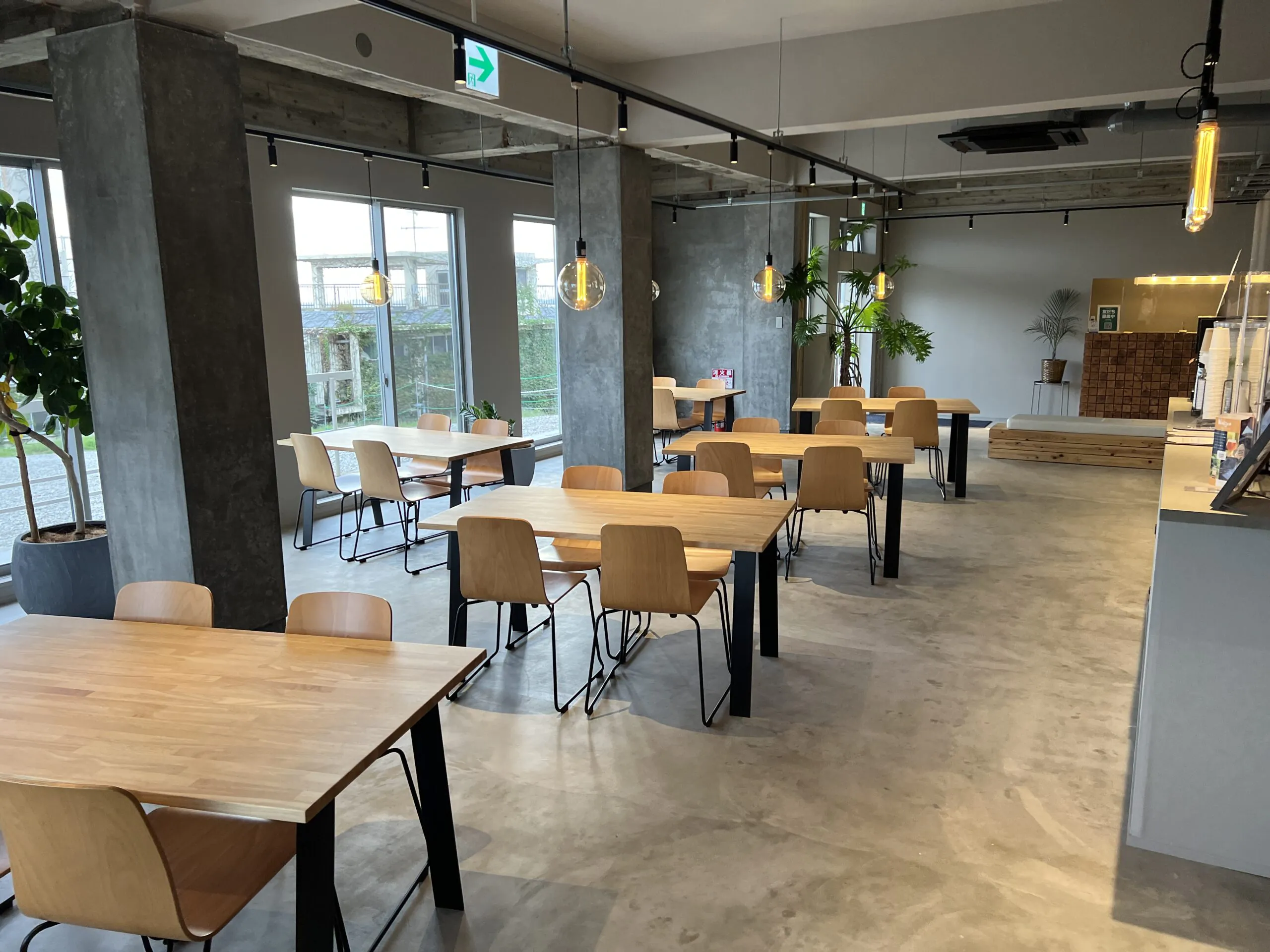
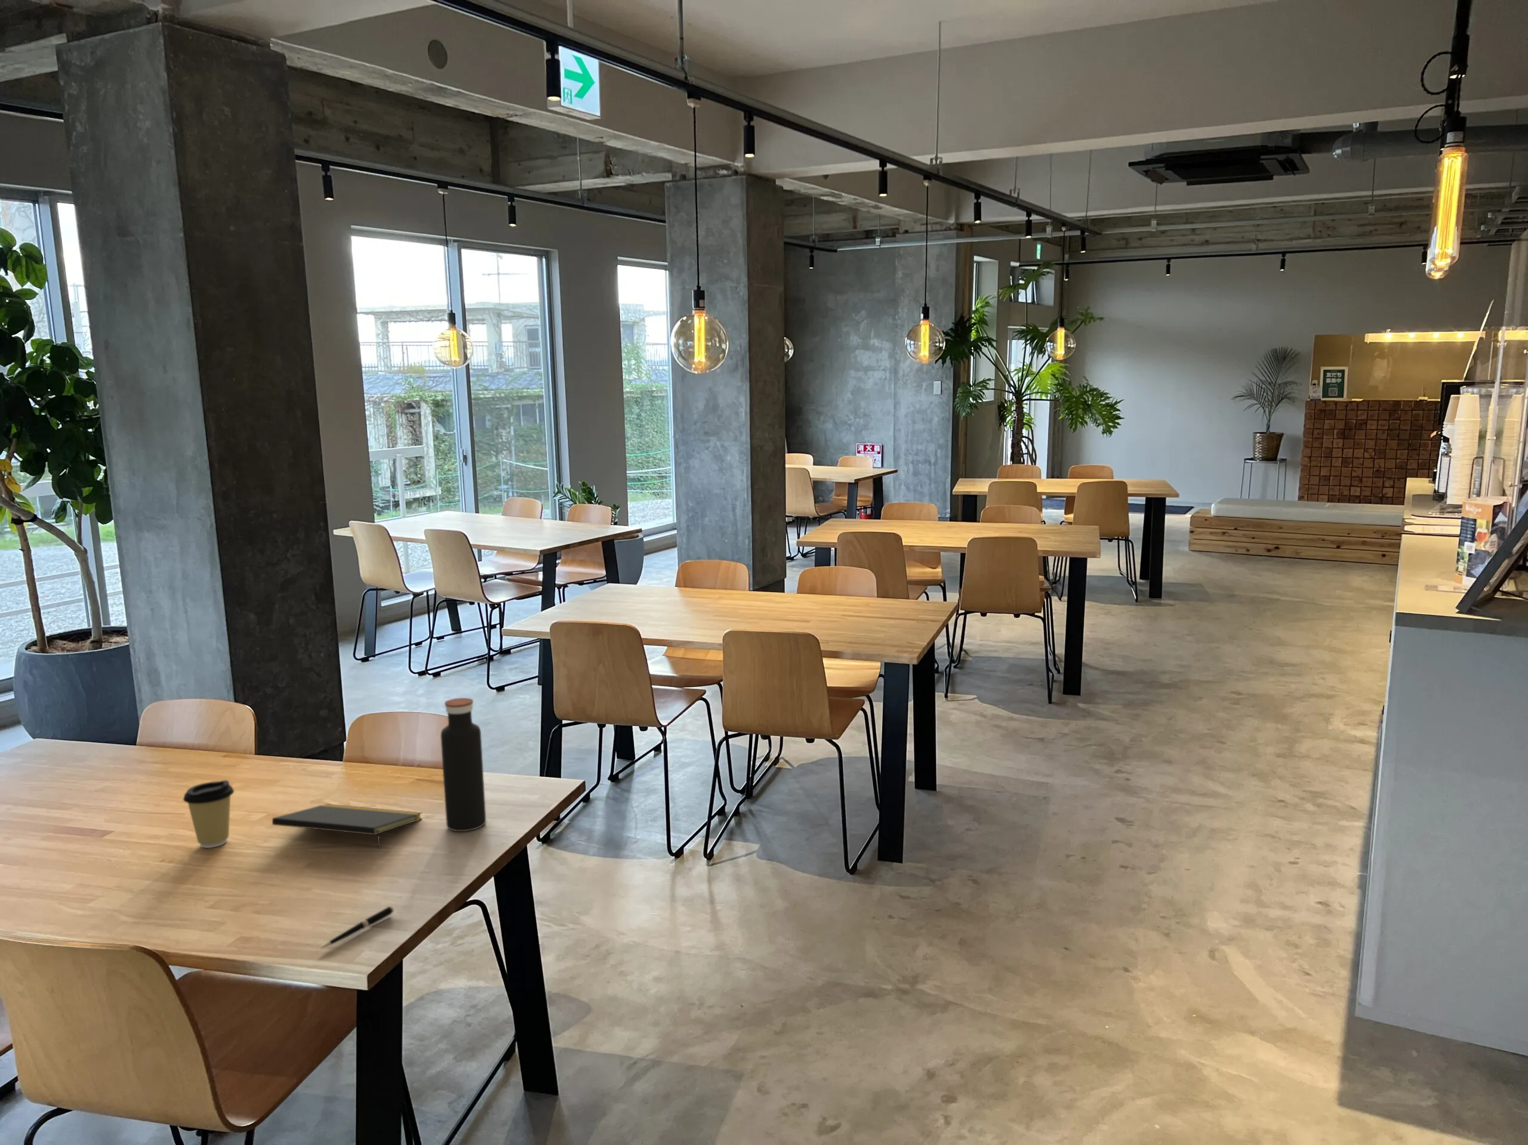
+ coffee cup [183,779,235,849]
+ water bottle [440,698,486,832]
+ notepad [272,803,422,852]
+ pen [319,906,395,949]
